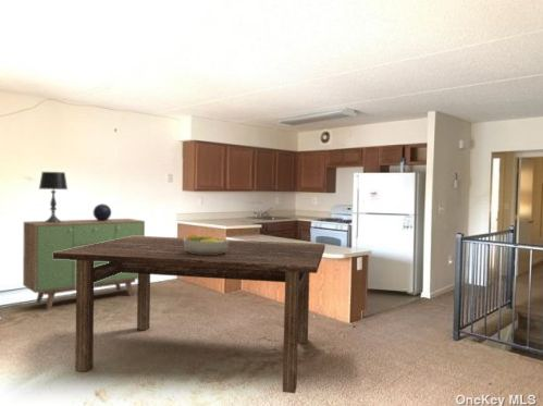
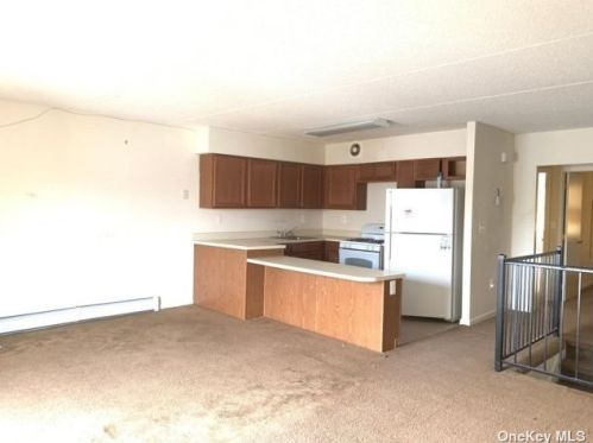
- sideboard [22,218,146,311]
- table lamp [38,171,69,223]
- fruit bowl [184,232,229,255]
- decorative sphere [92,202,112,221]
- dining table [53,235,326,394]
